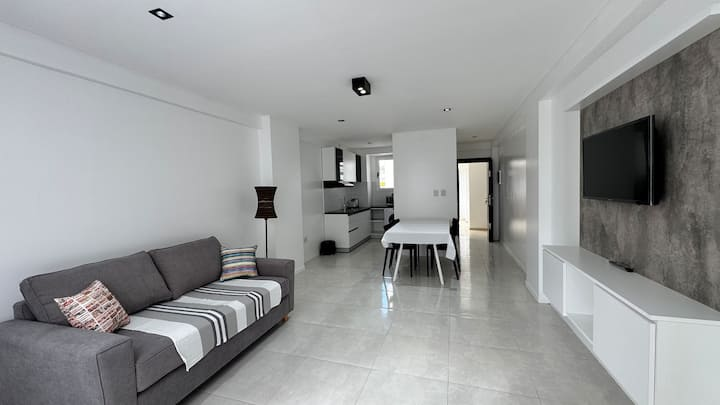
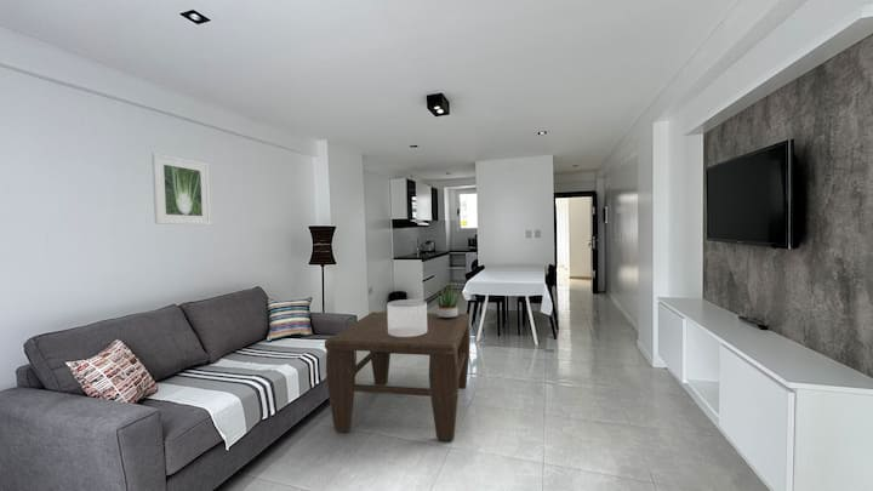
+ coffee table [324,310,472,443]
+ potted plant [429,282,466,319]
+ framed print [150,152,212,225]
+ decorative bowl [386,298,428,337]
